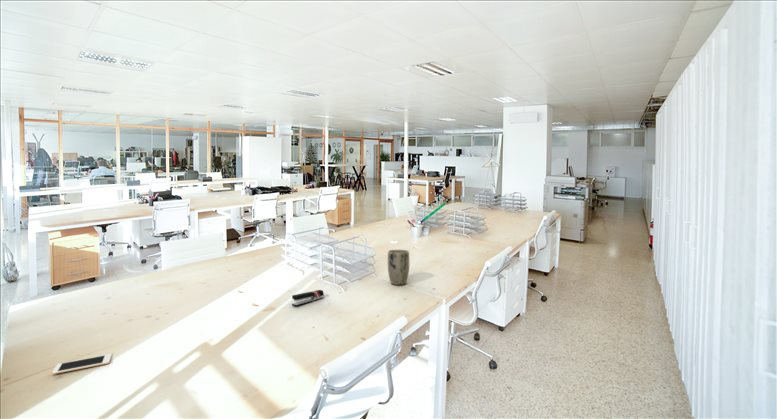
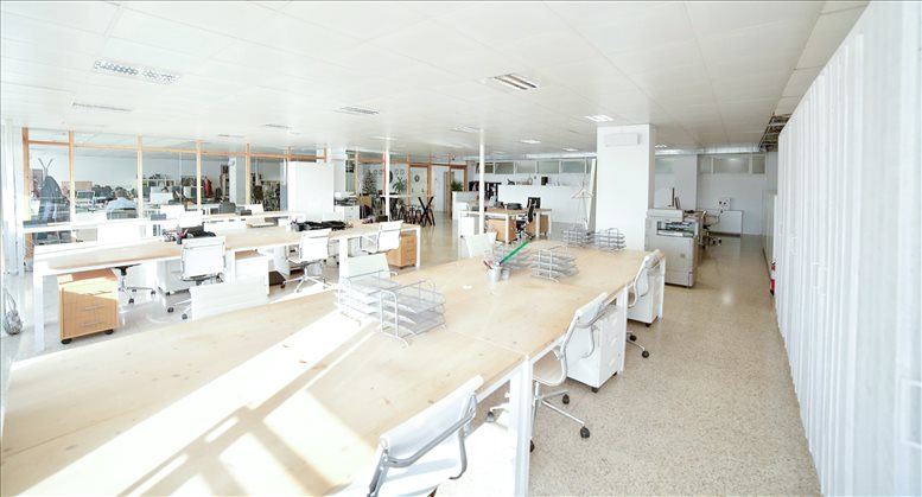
- cell phone [51,353,113,375]
- plant pot [387,249,410,286]
- stapler [291,289,325,307]
